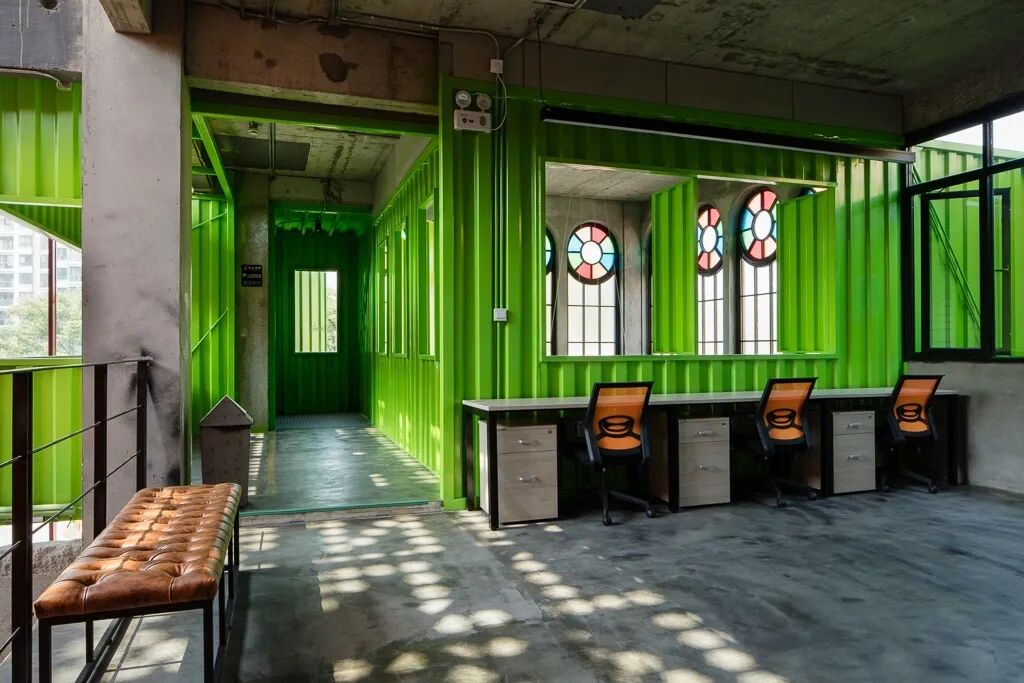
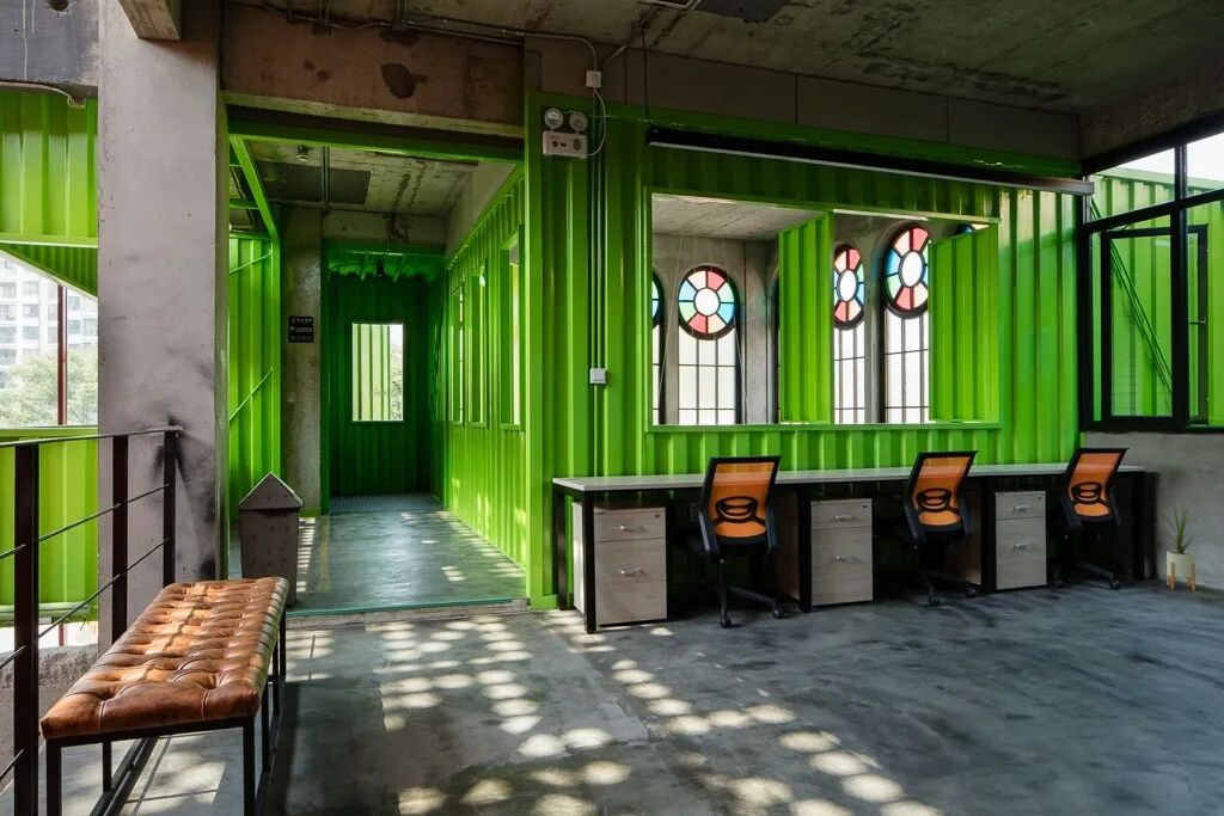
+ house plant [1155,498,1211,591]
